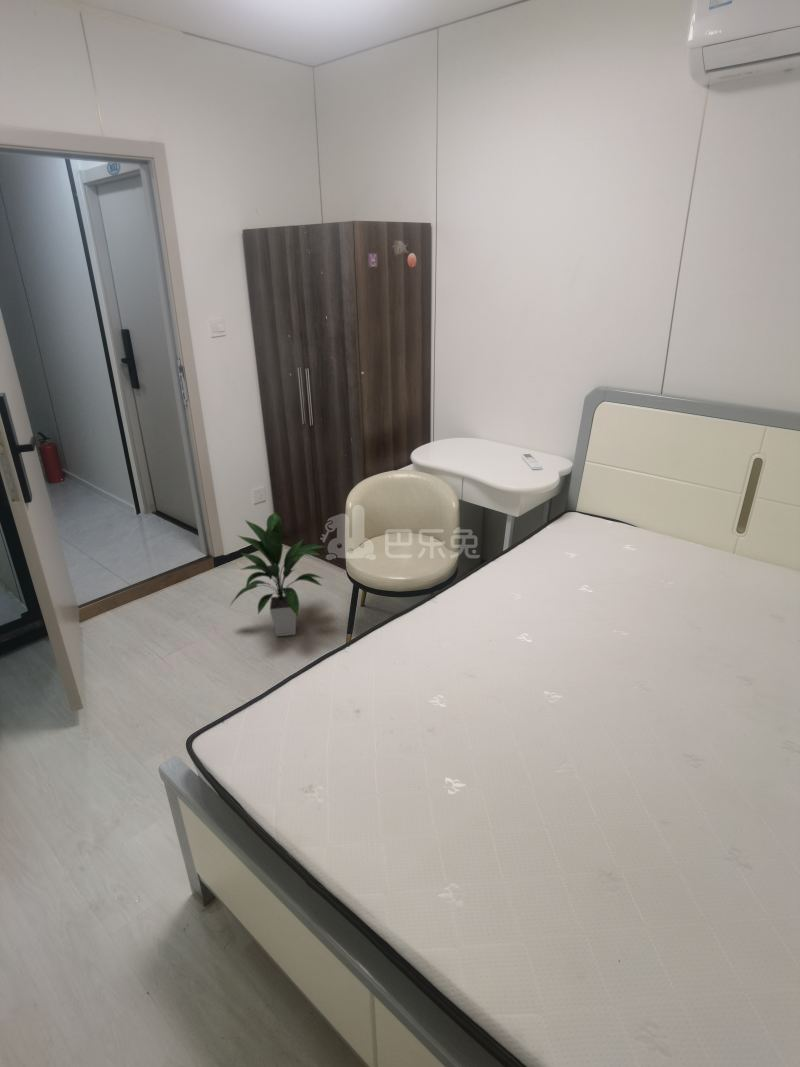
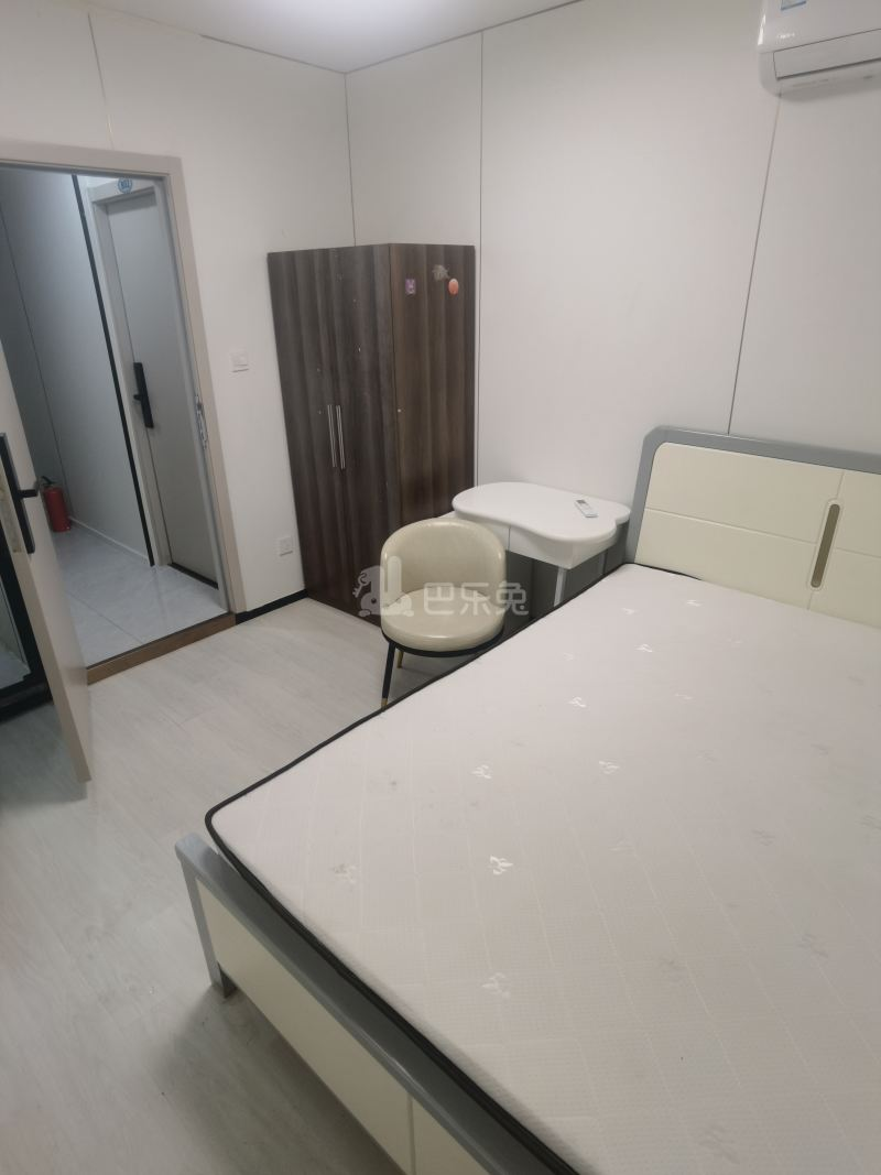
- indoor plant [229,511,327,637]
